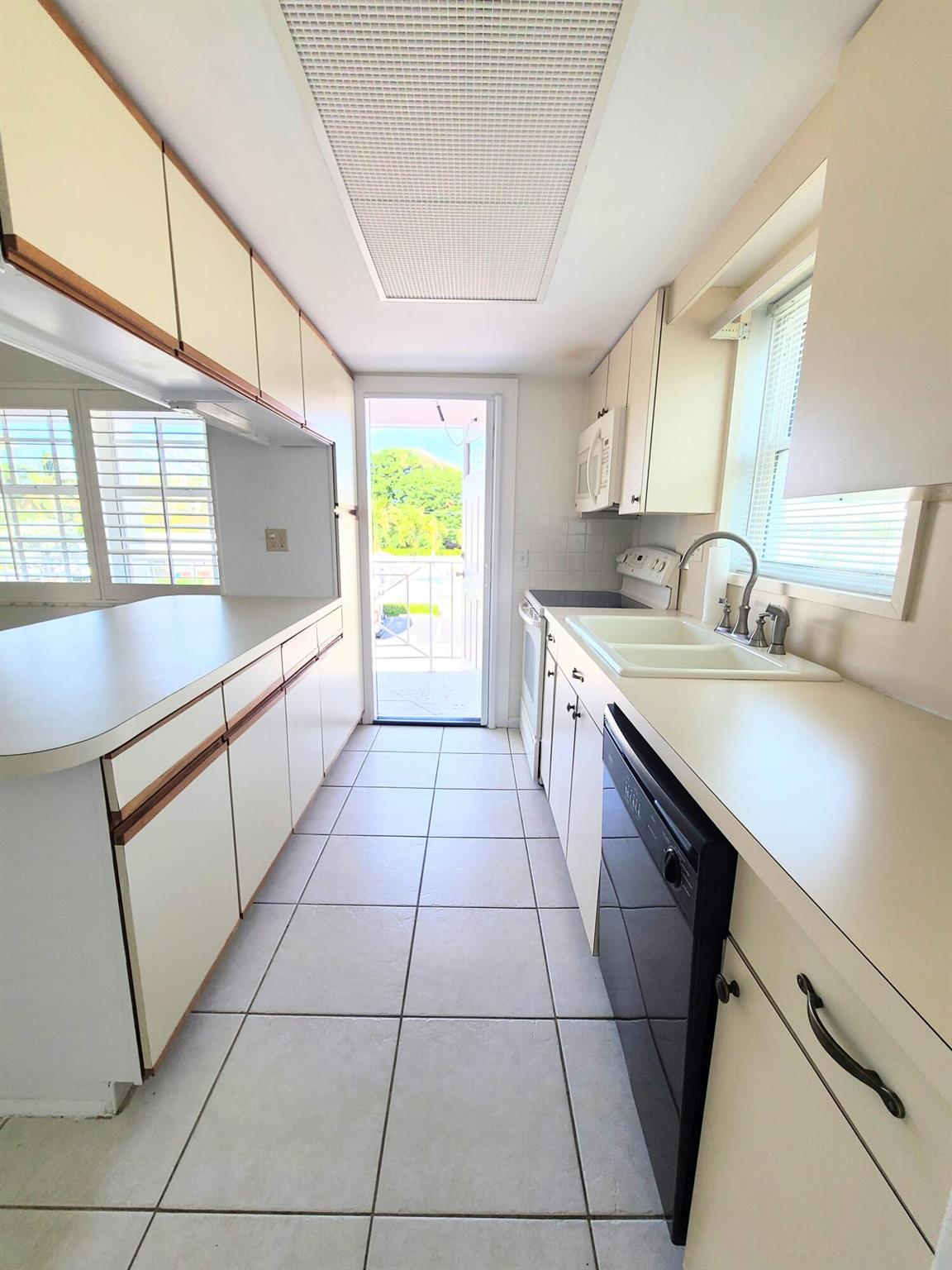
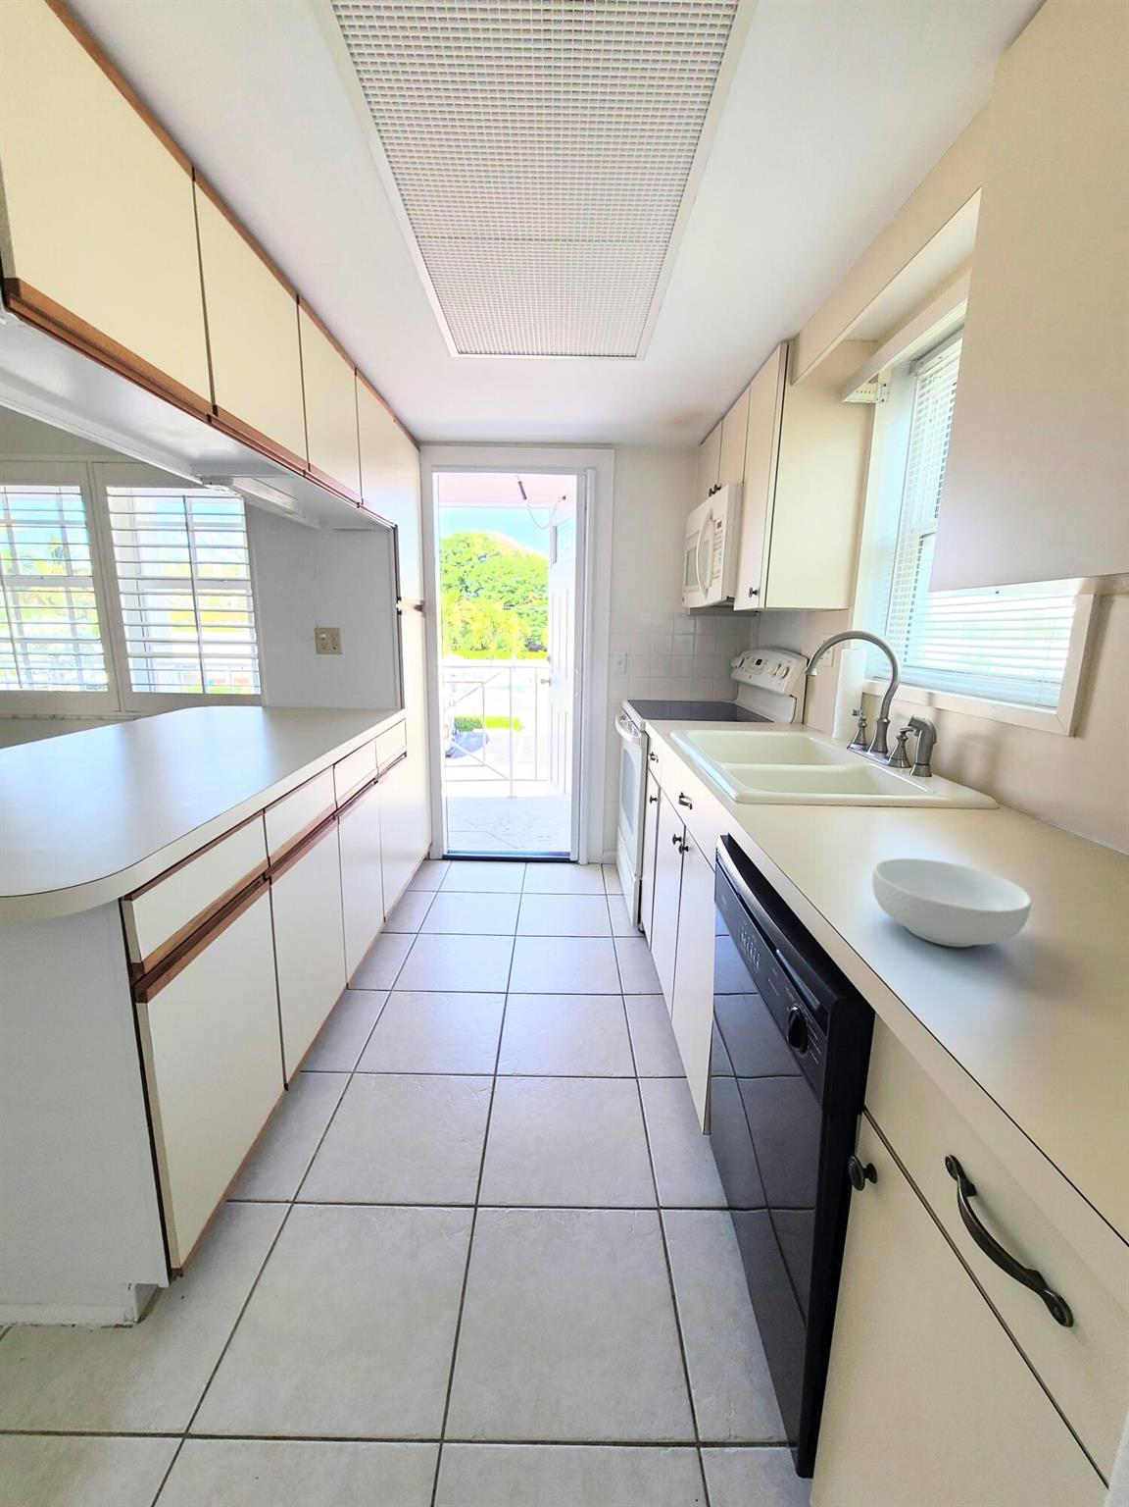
+ cereal bowl [872,858,1032,948]
